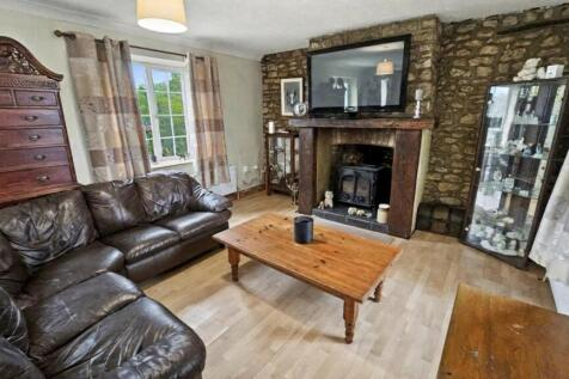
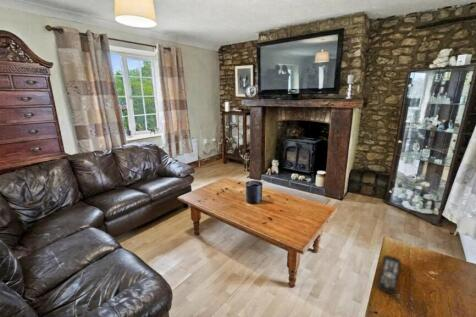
+ remote control [377,254,402,295]
